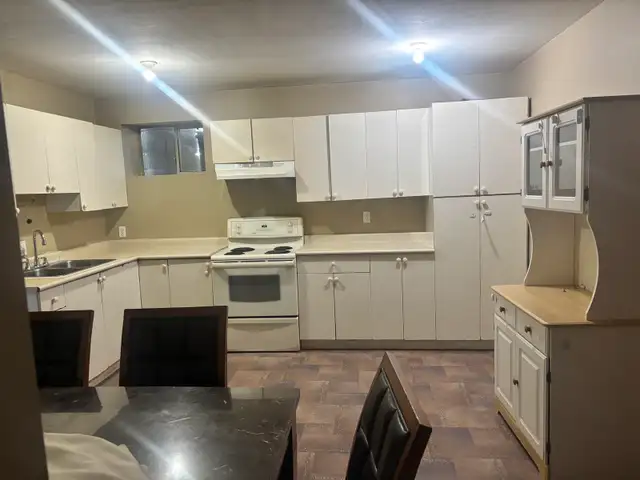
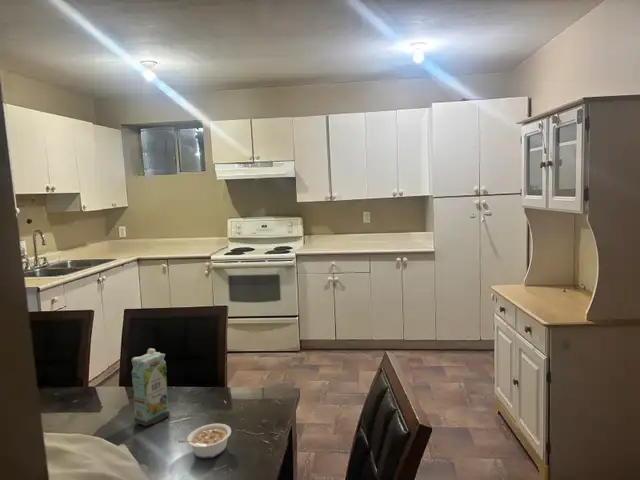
+ juice carton [131,347,171,427]
+ legume [177,423,232,459]
